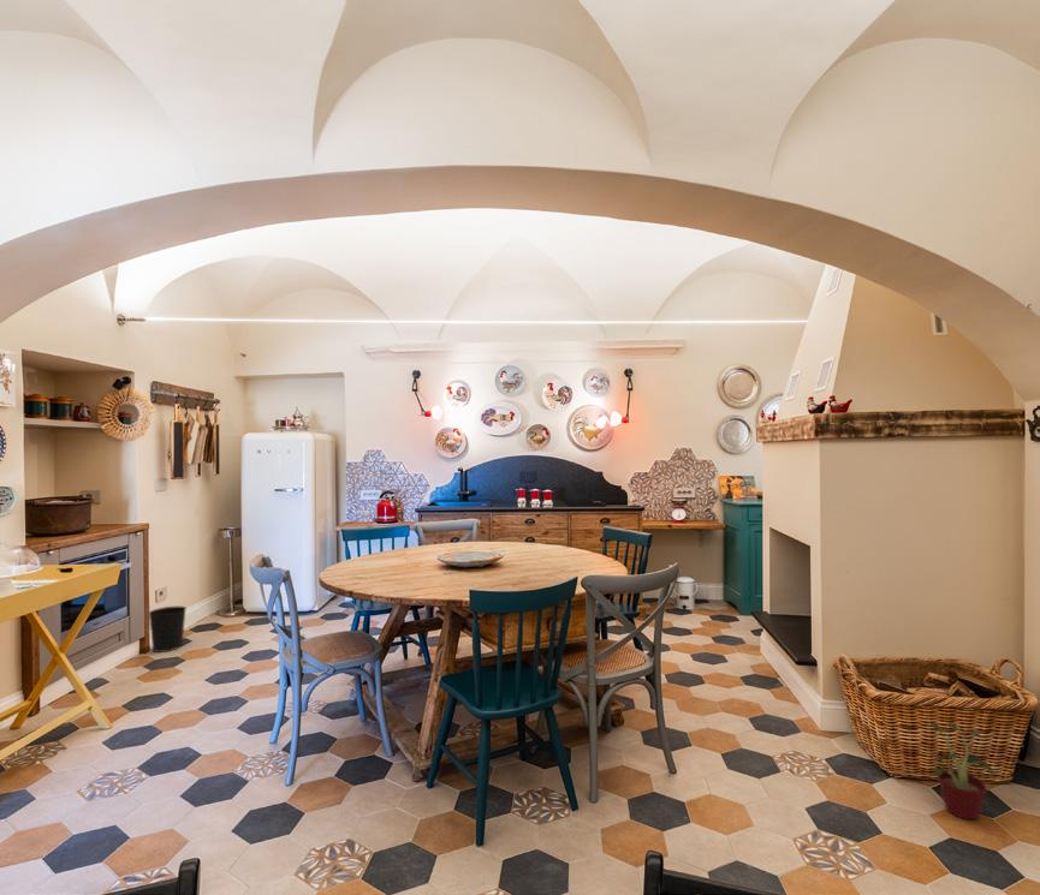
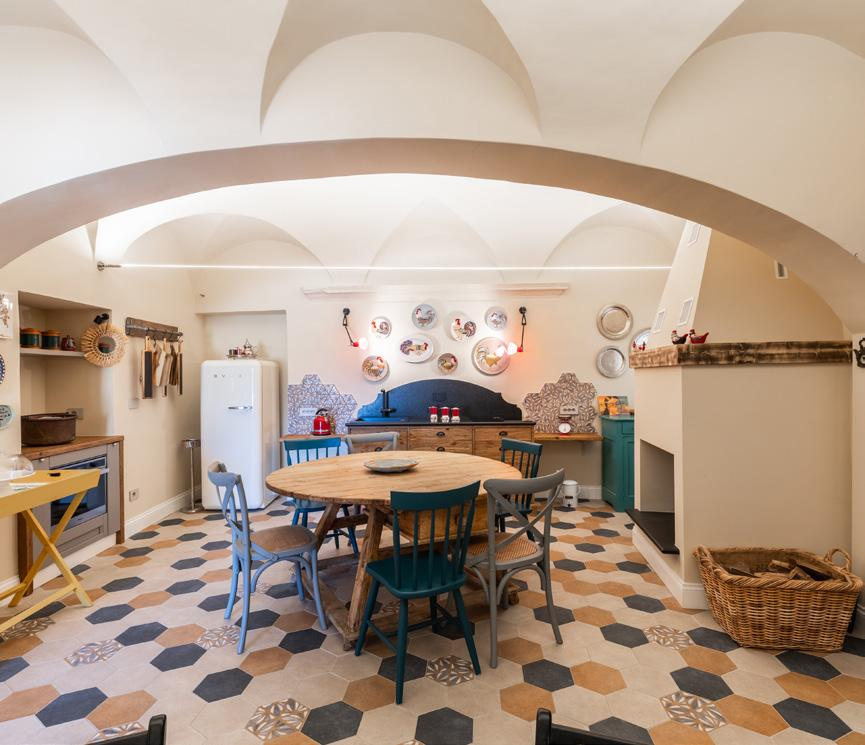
- potted plant [929,722,997,821]
- wastebasket [148,605,188,654]
